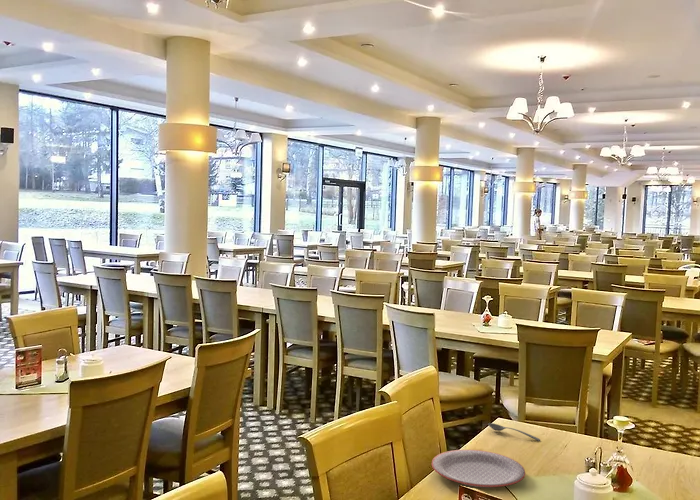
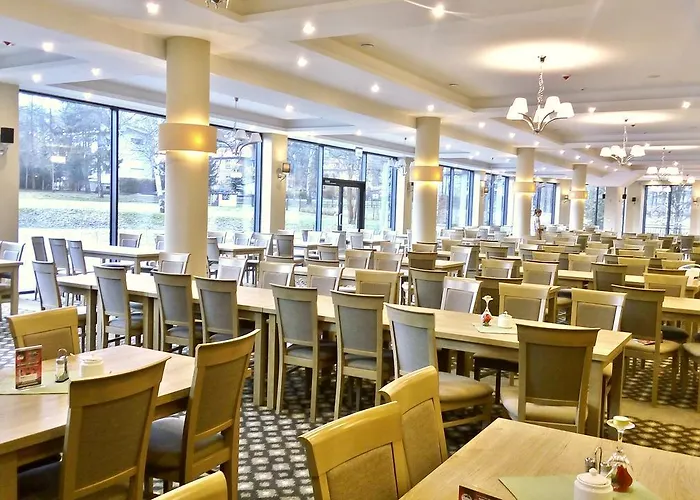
- soupspoon [487,422,541,442]
- plate [431,449,526,488]
